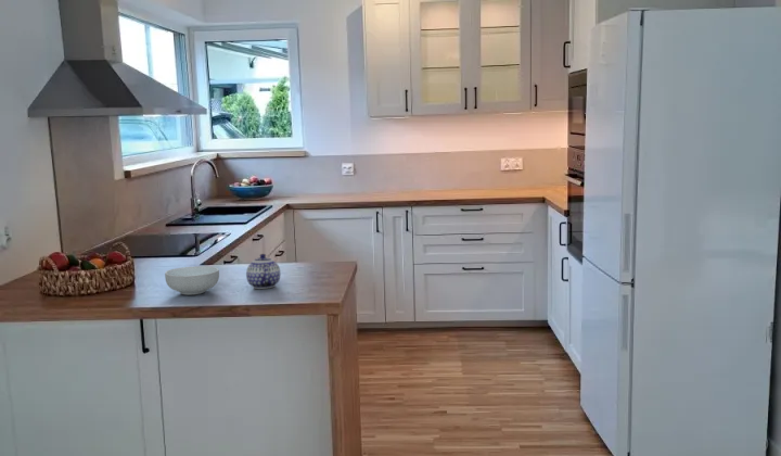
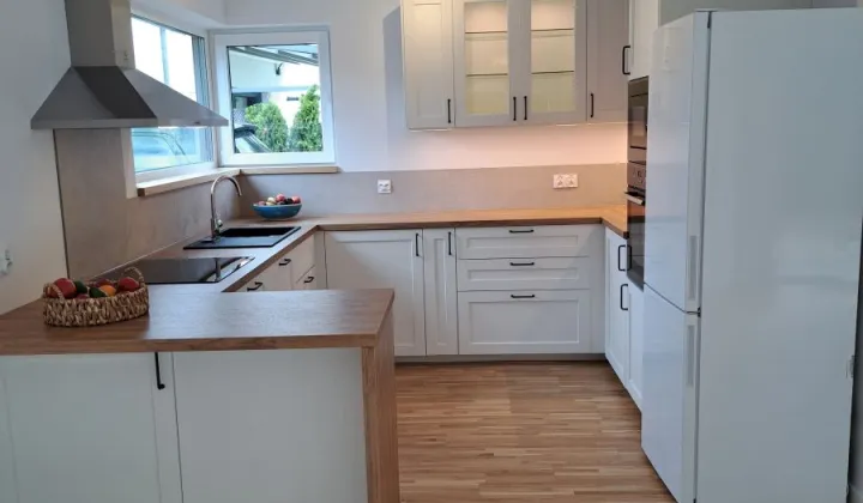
- teapot [245,253,281,290]
- cereal bowl [164,265,220,295]
